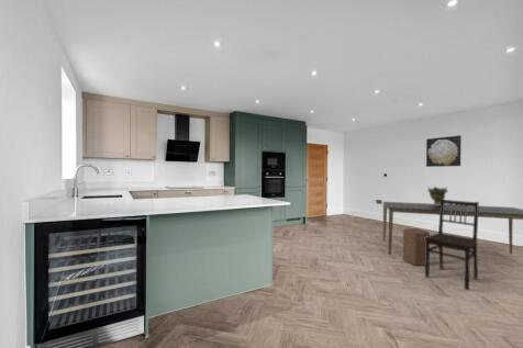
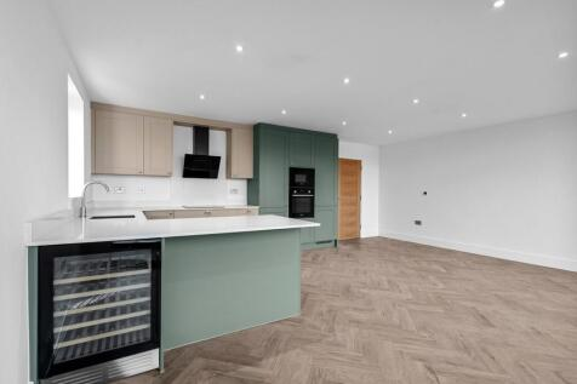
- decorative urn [426,186,448,205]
- dining chair [424,199,480,291]
- dining table [382,201,523,256]
- wall art [425,135,463,168]
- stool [402,227,431,267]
